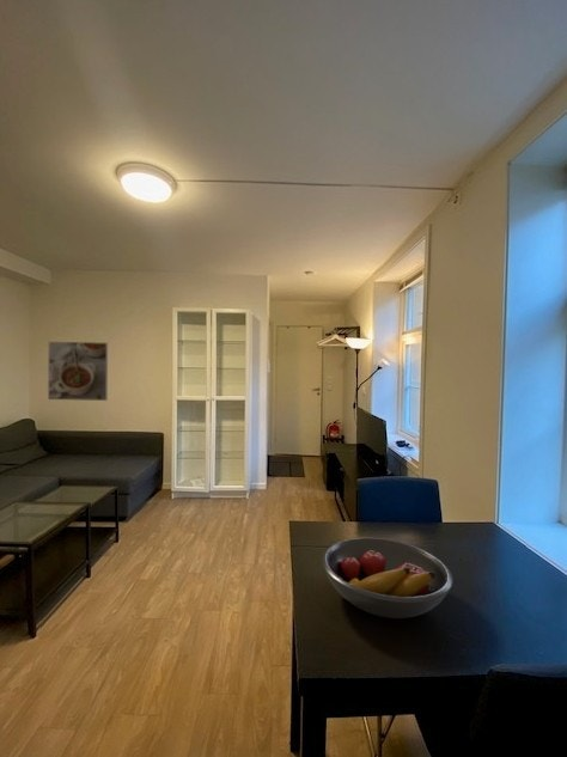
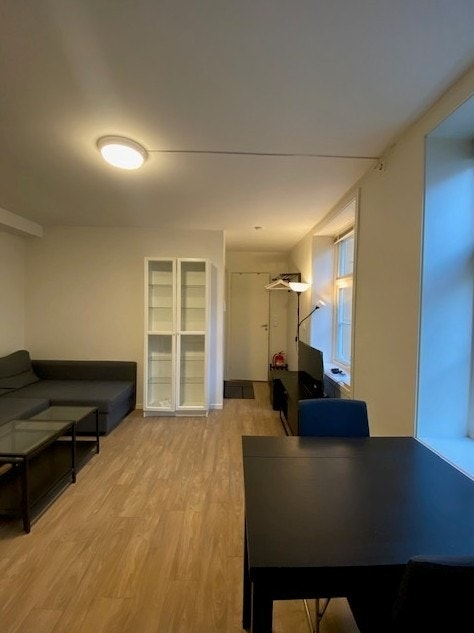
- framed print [47,341,109,402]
- fruit bowl [321,537,455,619]
